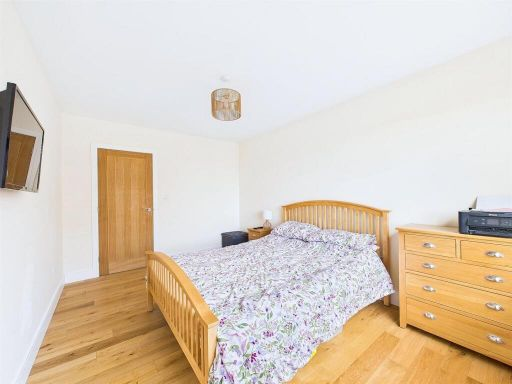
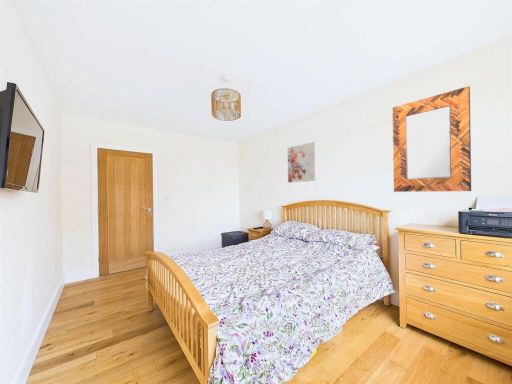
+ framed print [286,140,318,184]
+ home mirror [392,85,472,193]
